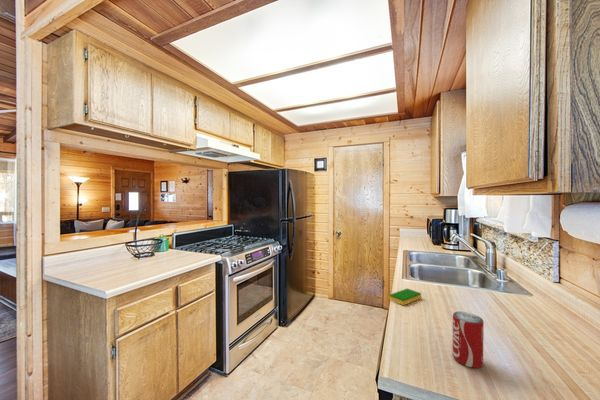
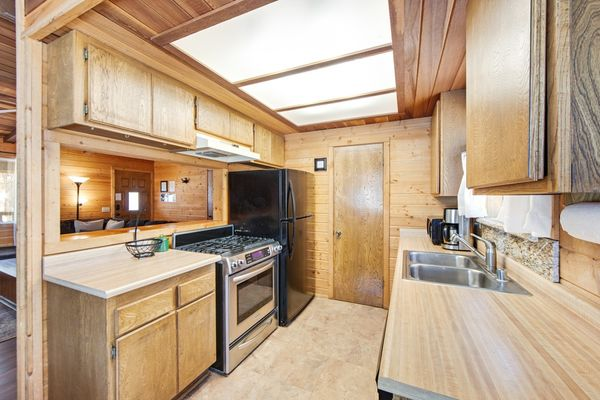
- dish sponge [389,288,422,306]
- beverage can [452,311,485,369]
